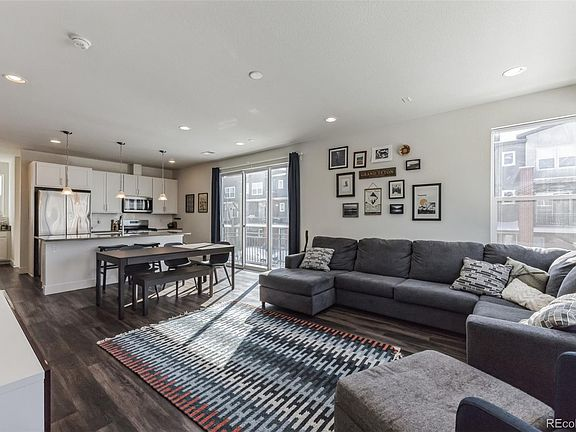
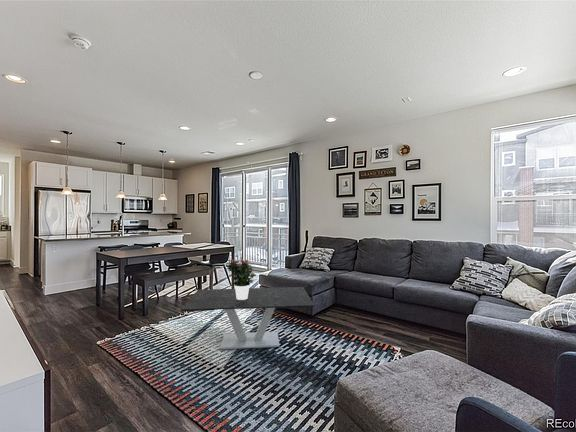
+ coffee table [180,286,315,350]
+ potted flower [226,258,257,300]
